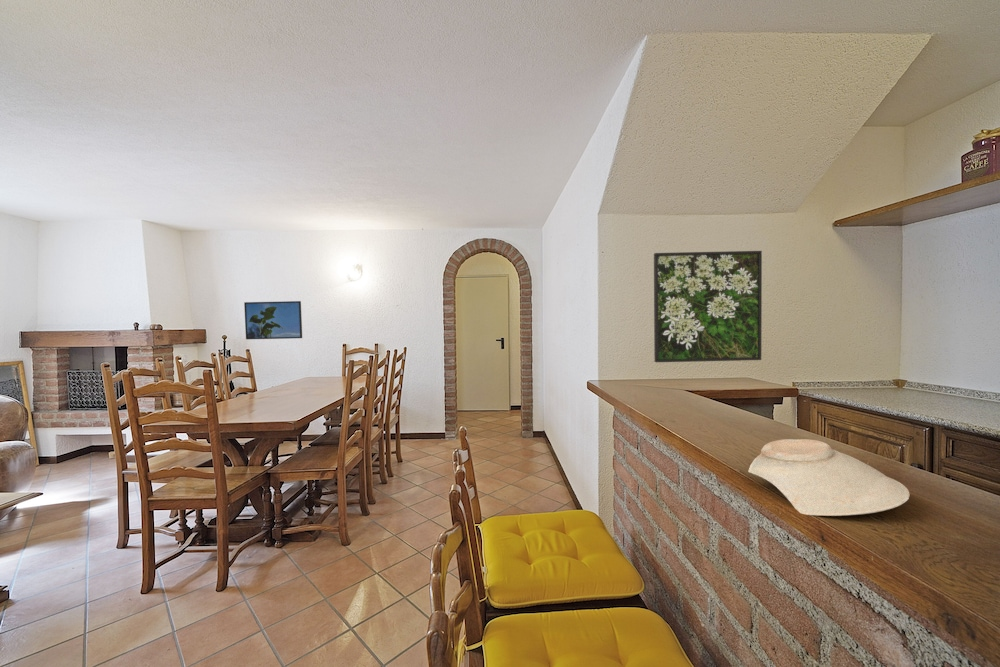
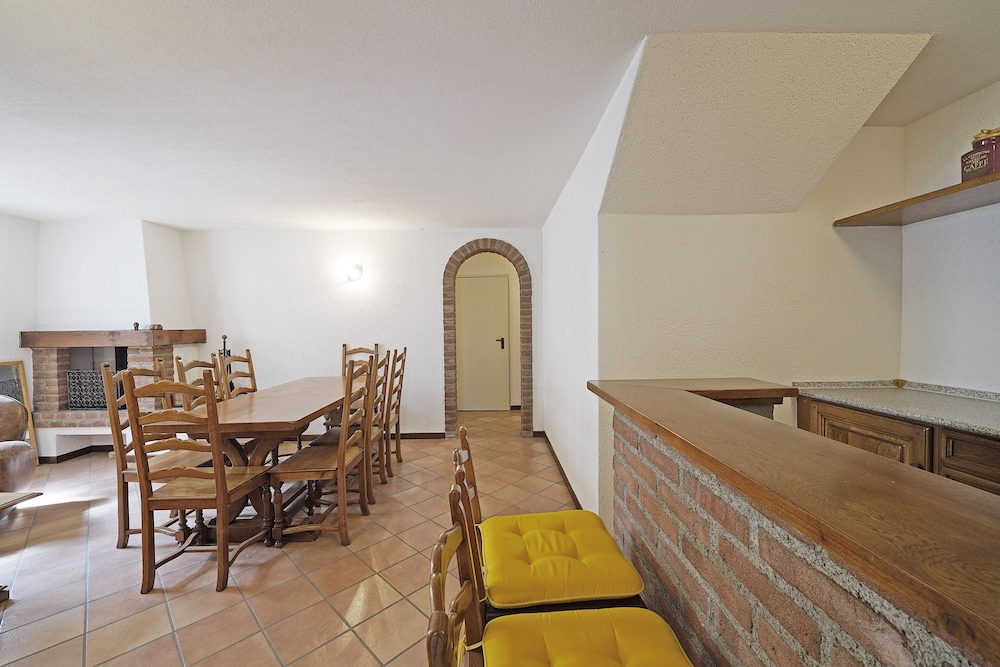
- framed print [243,300,303,340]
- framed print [653,250,763,363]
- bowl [747,438,911,517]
